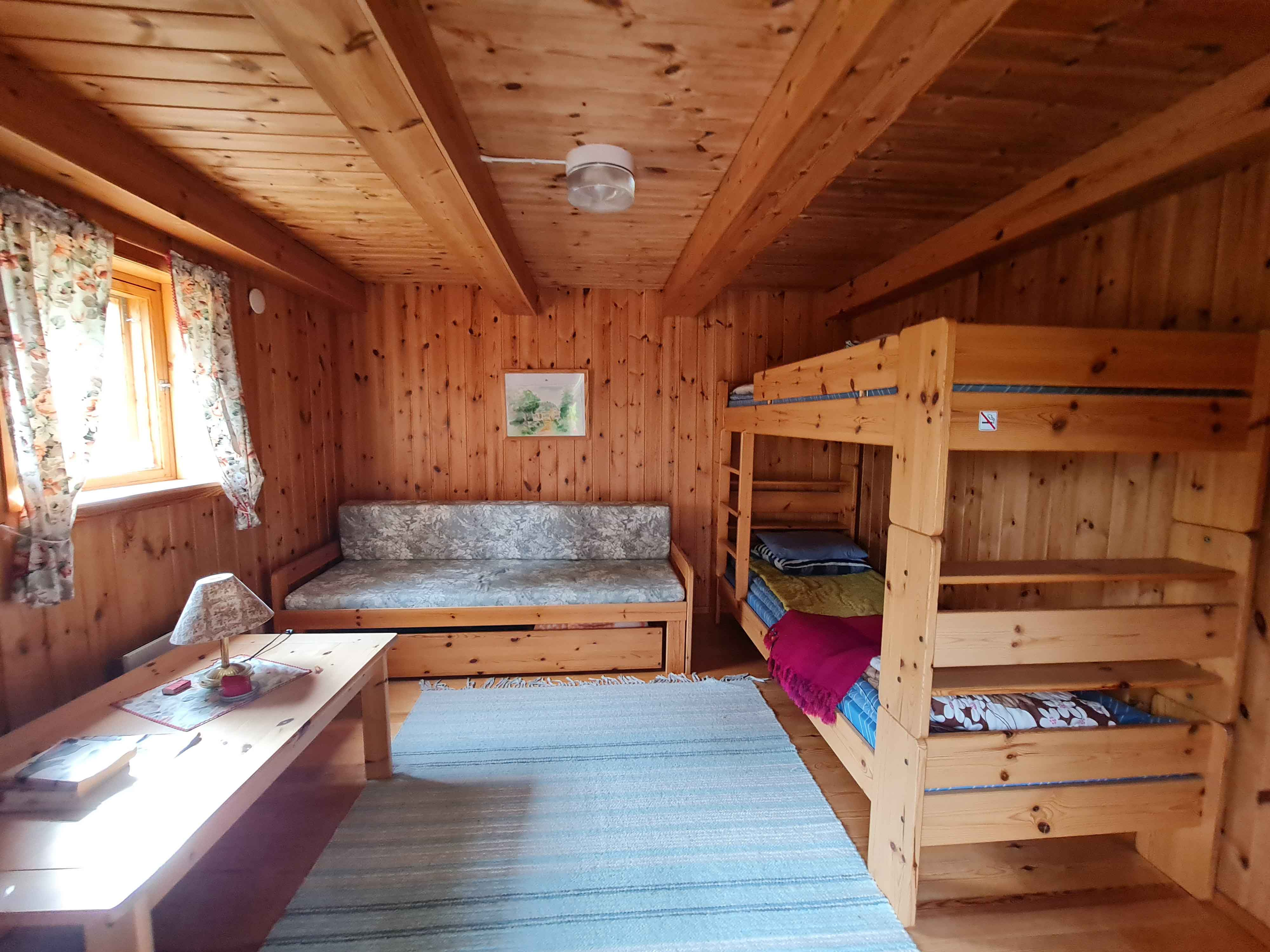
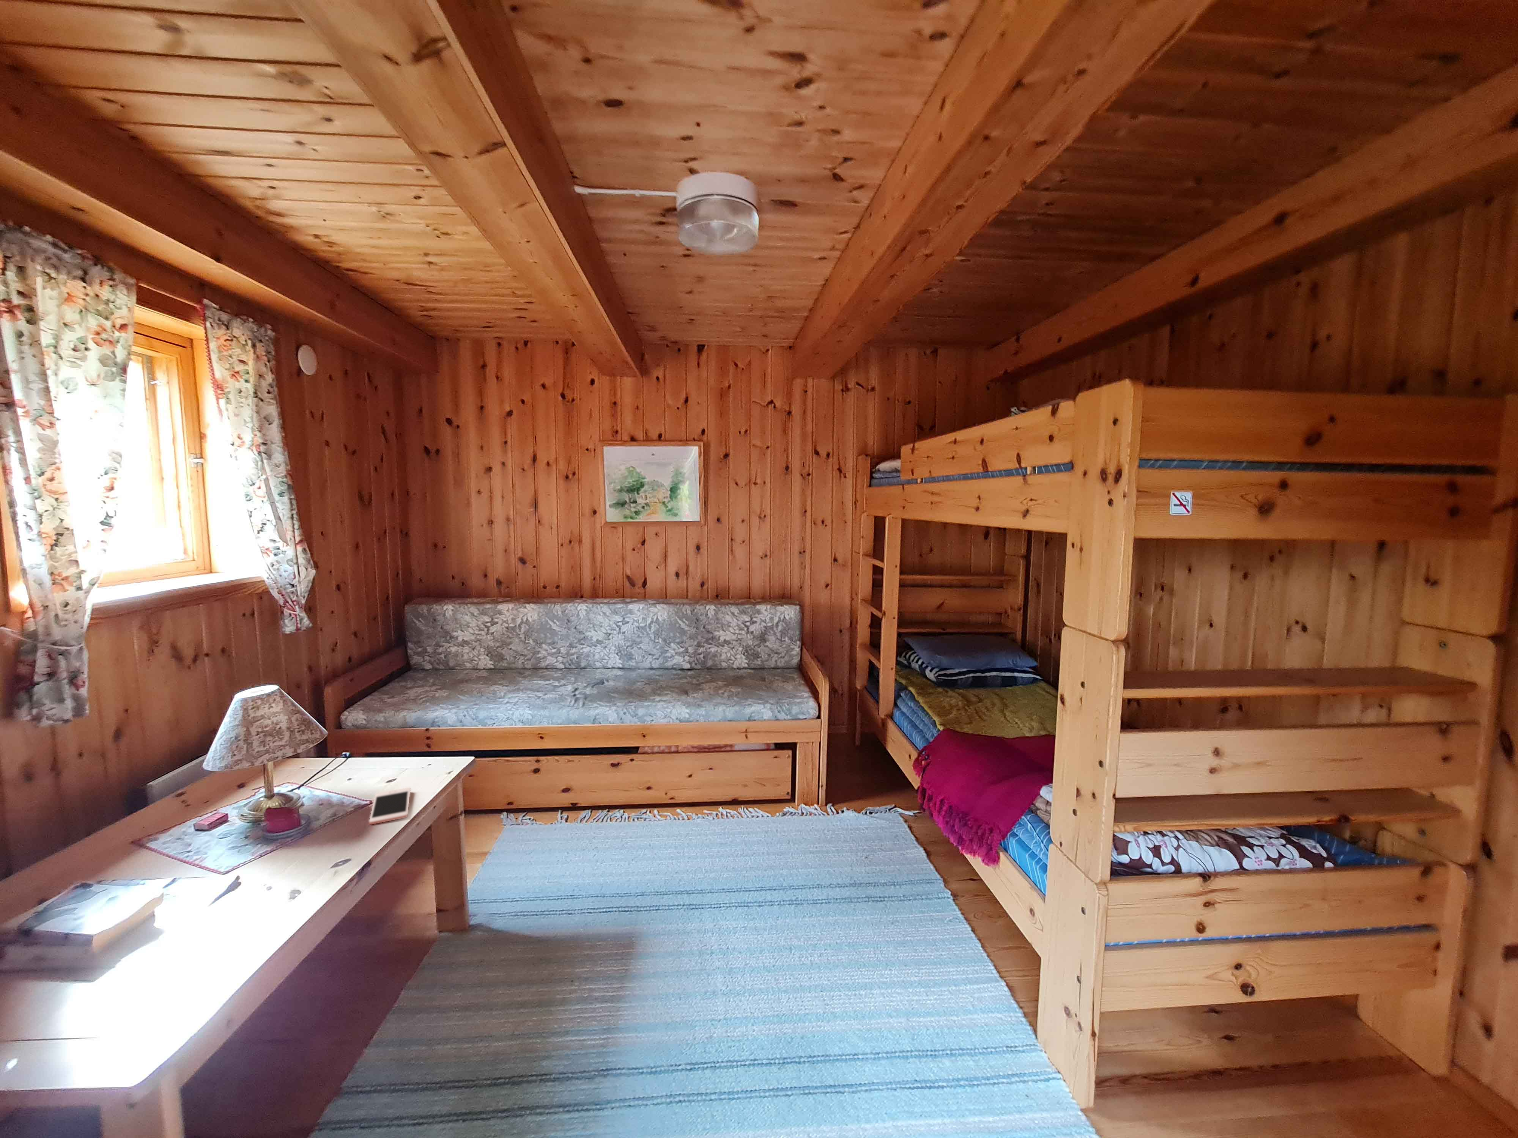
+ cell phone [369,787,411,825]
